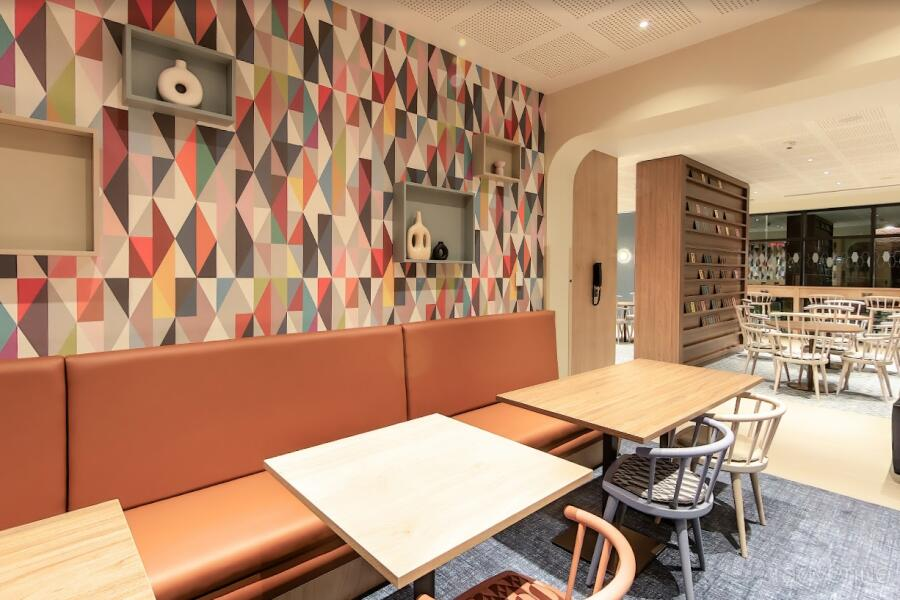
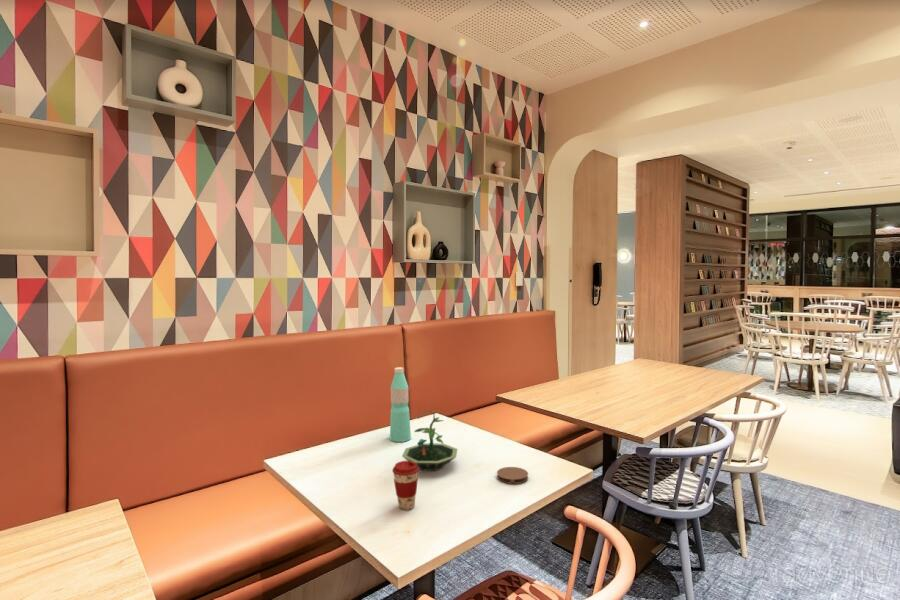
+ coaster [496,466,529,485]
+ water bottle [389,366,412,443]
+ coffee cup [391,460,420,511]
+ terrarium [401,410,458,472]
